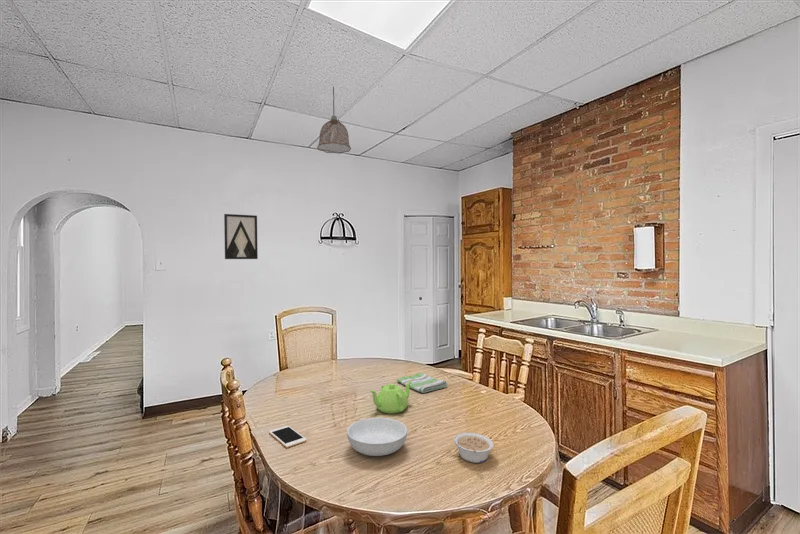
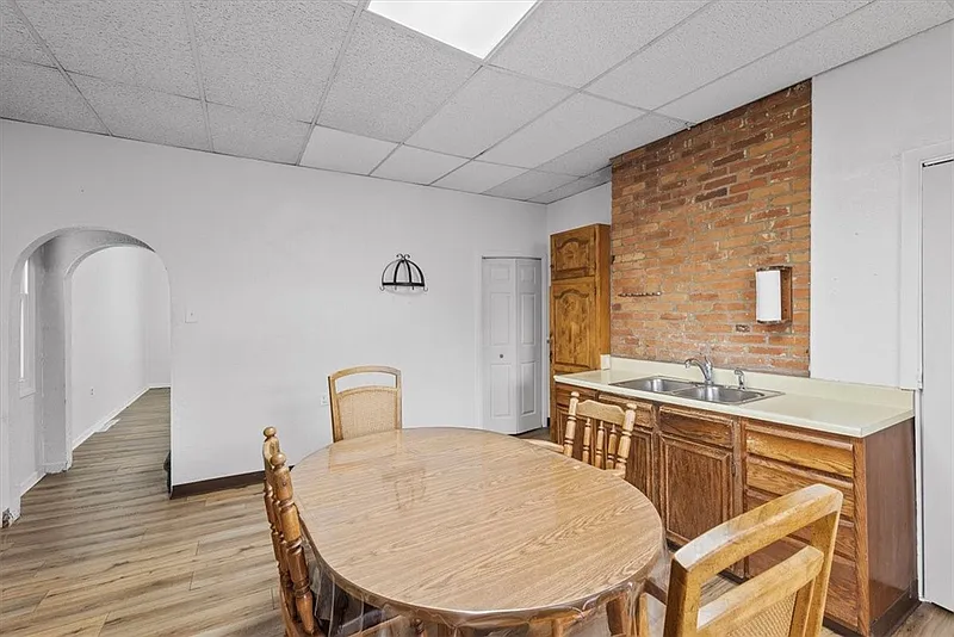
- cell phone [268,425,308,448]
- teapot [368,381,412,415]
- wall art [223,213,259,260]
- serving bowl [346,417,408,457]
- pendant lamp [316,85,352,154]
- dish towel [396,372,448,394]
- legume [453,432,494,464]
